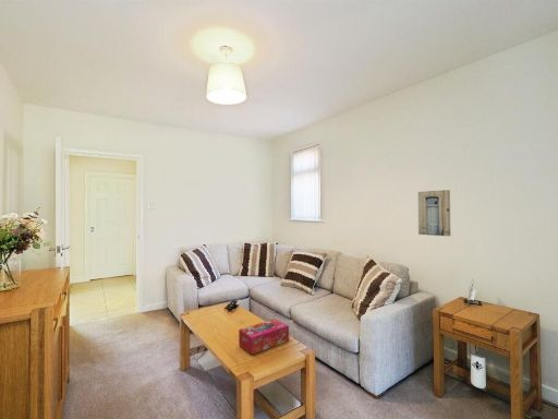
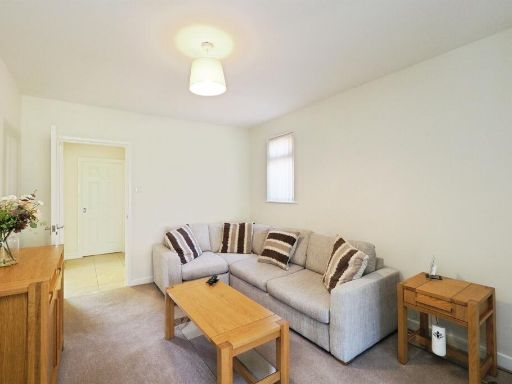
- tissue box [238,319,290,356]
- wall art [417,189,451,237]
